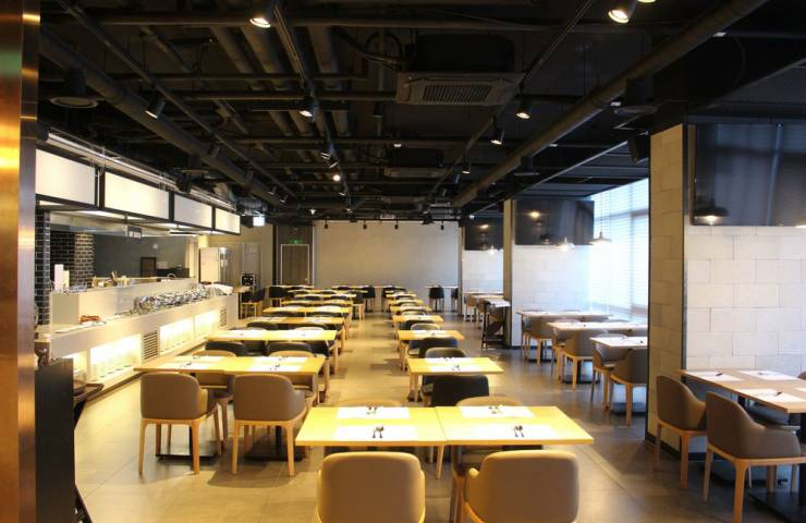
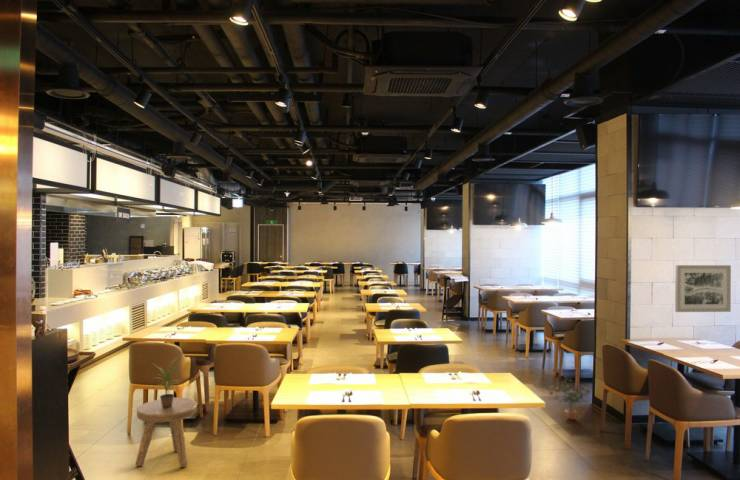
+ wall art [674,264,732,313]
+ potted plant [547,378,591,420]
+ stool [134,397,198,468]
+ potted plant [151,358,181,408]
